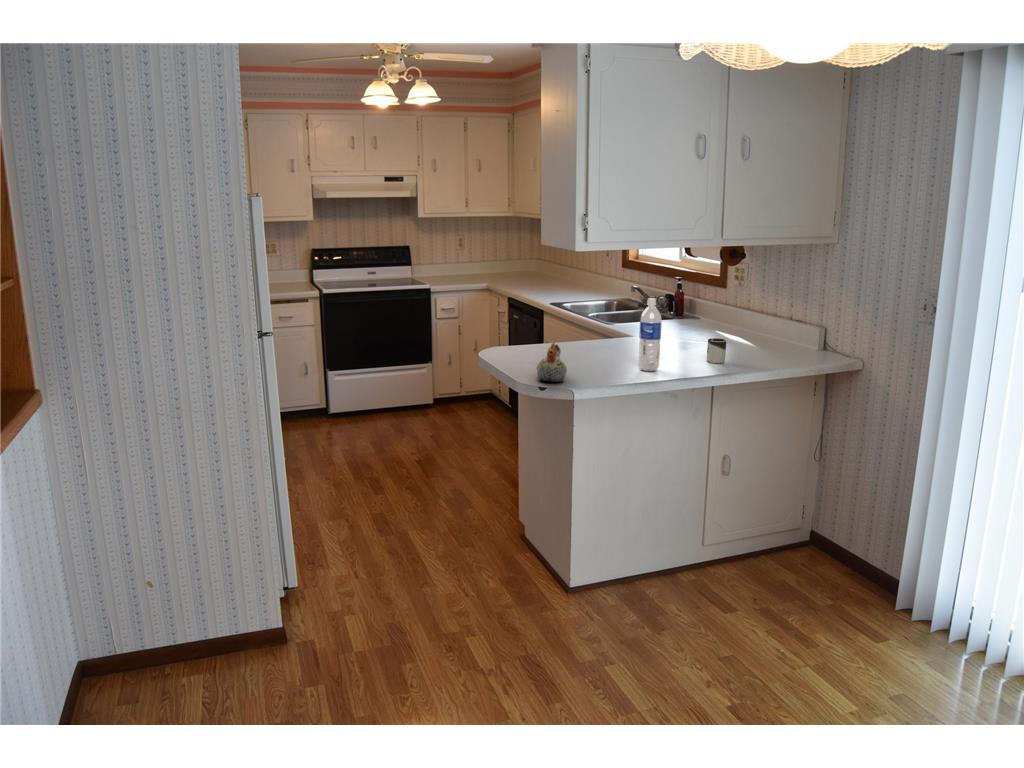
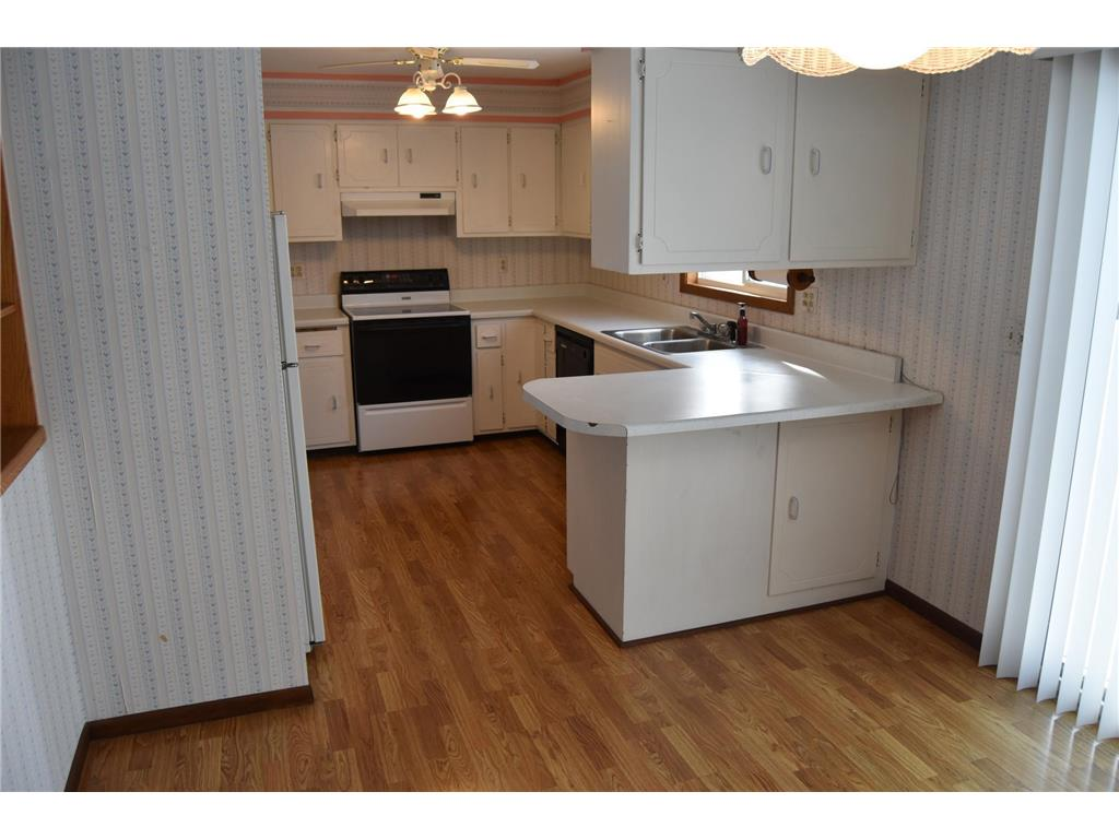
- chicken figurine [535,341,568,383]
- cup [706,337,727,364]
- water bottle [638,297,663,372]
